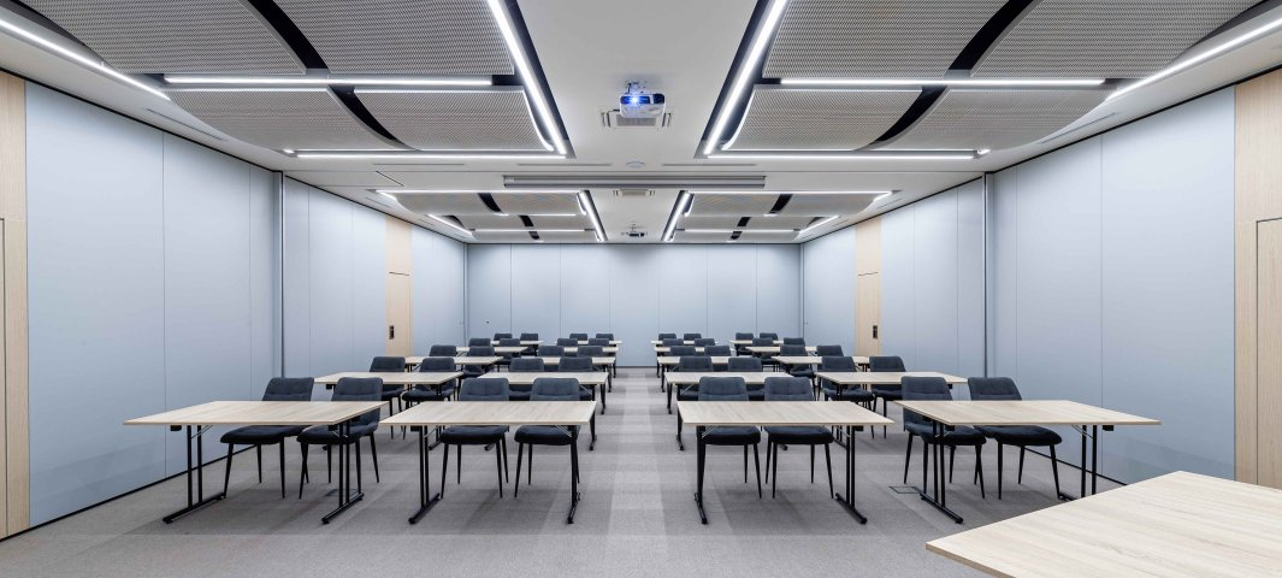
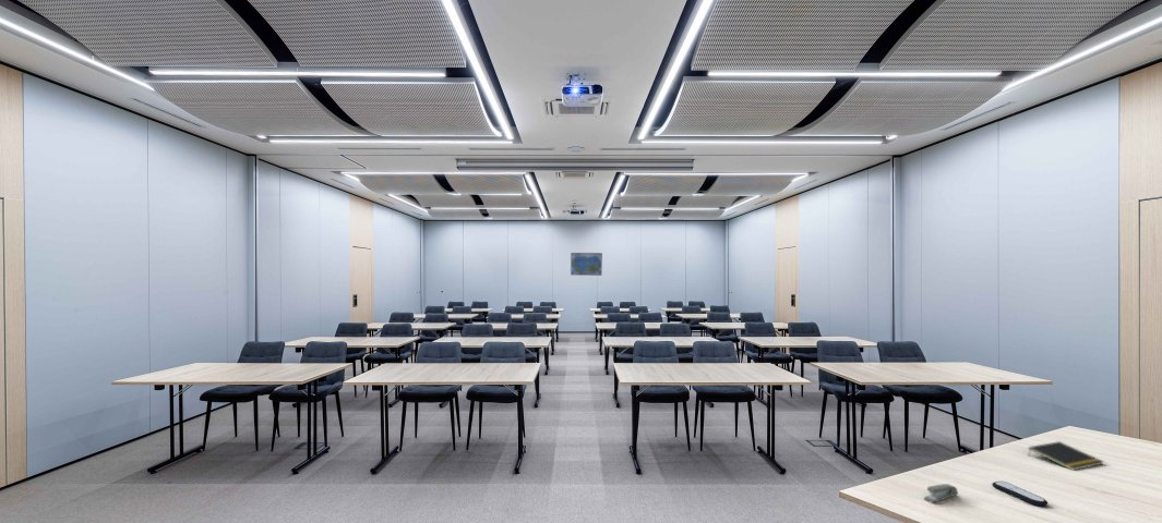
+ notepad [1028,440,1105,471]
+ stapler [923,483,959,504]
+ world map [570,252,603,277]
+ remote control [991,481,1049,508]
